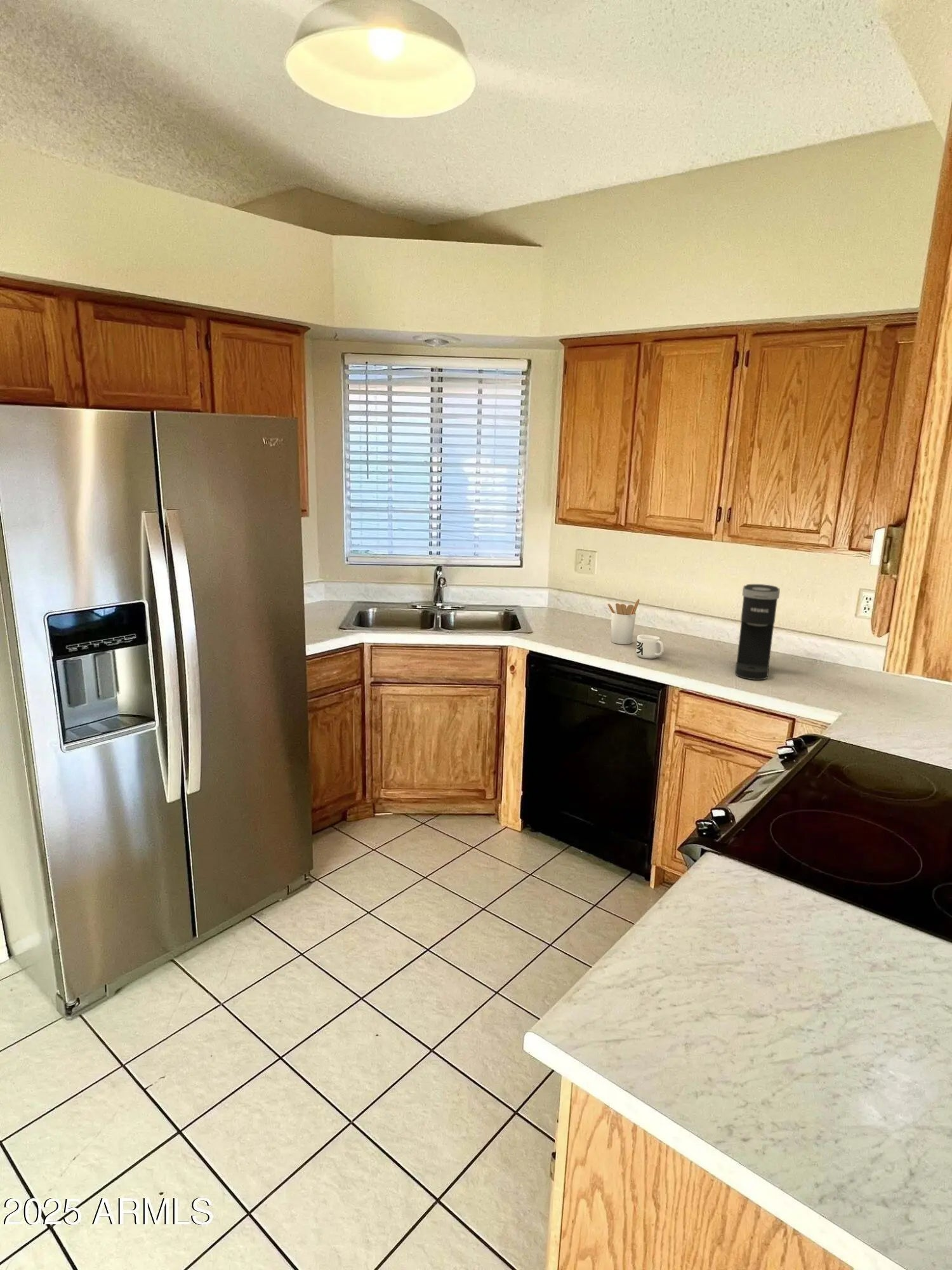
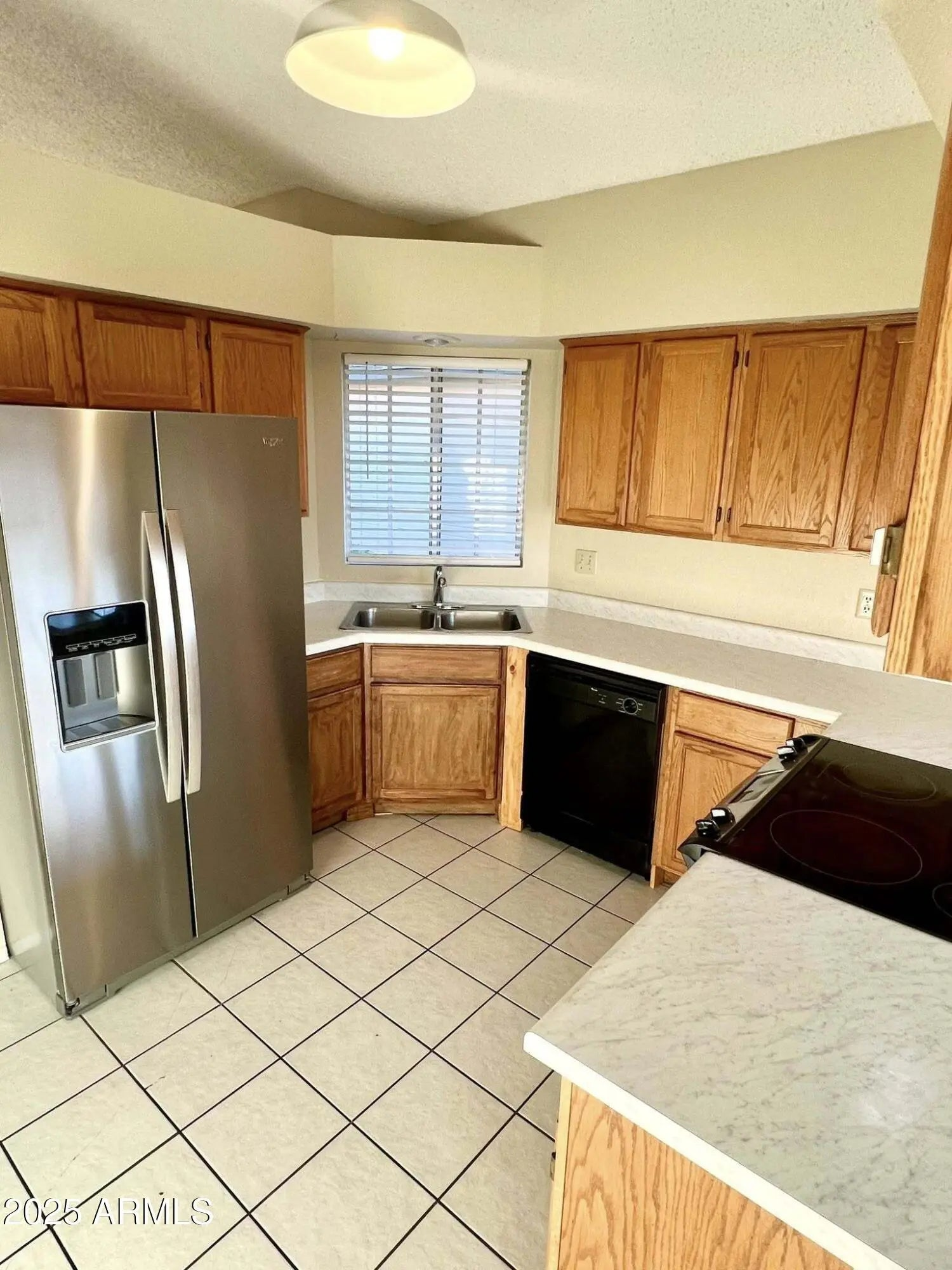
- coffee maker [734,584,781,681]
- mug [635,634,664,659]
- utensil holder [607,598,640,645]
